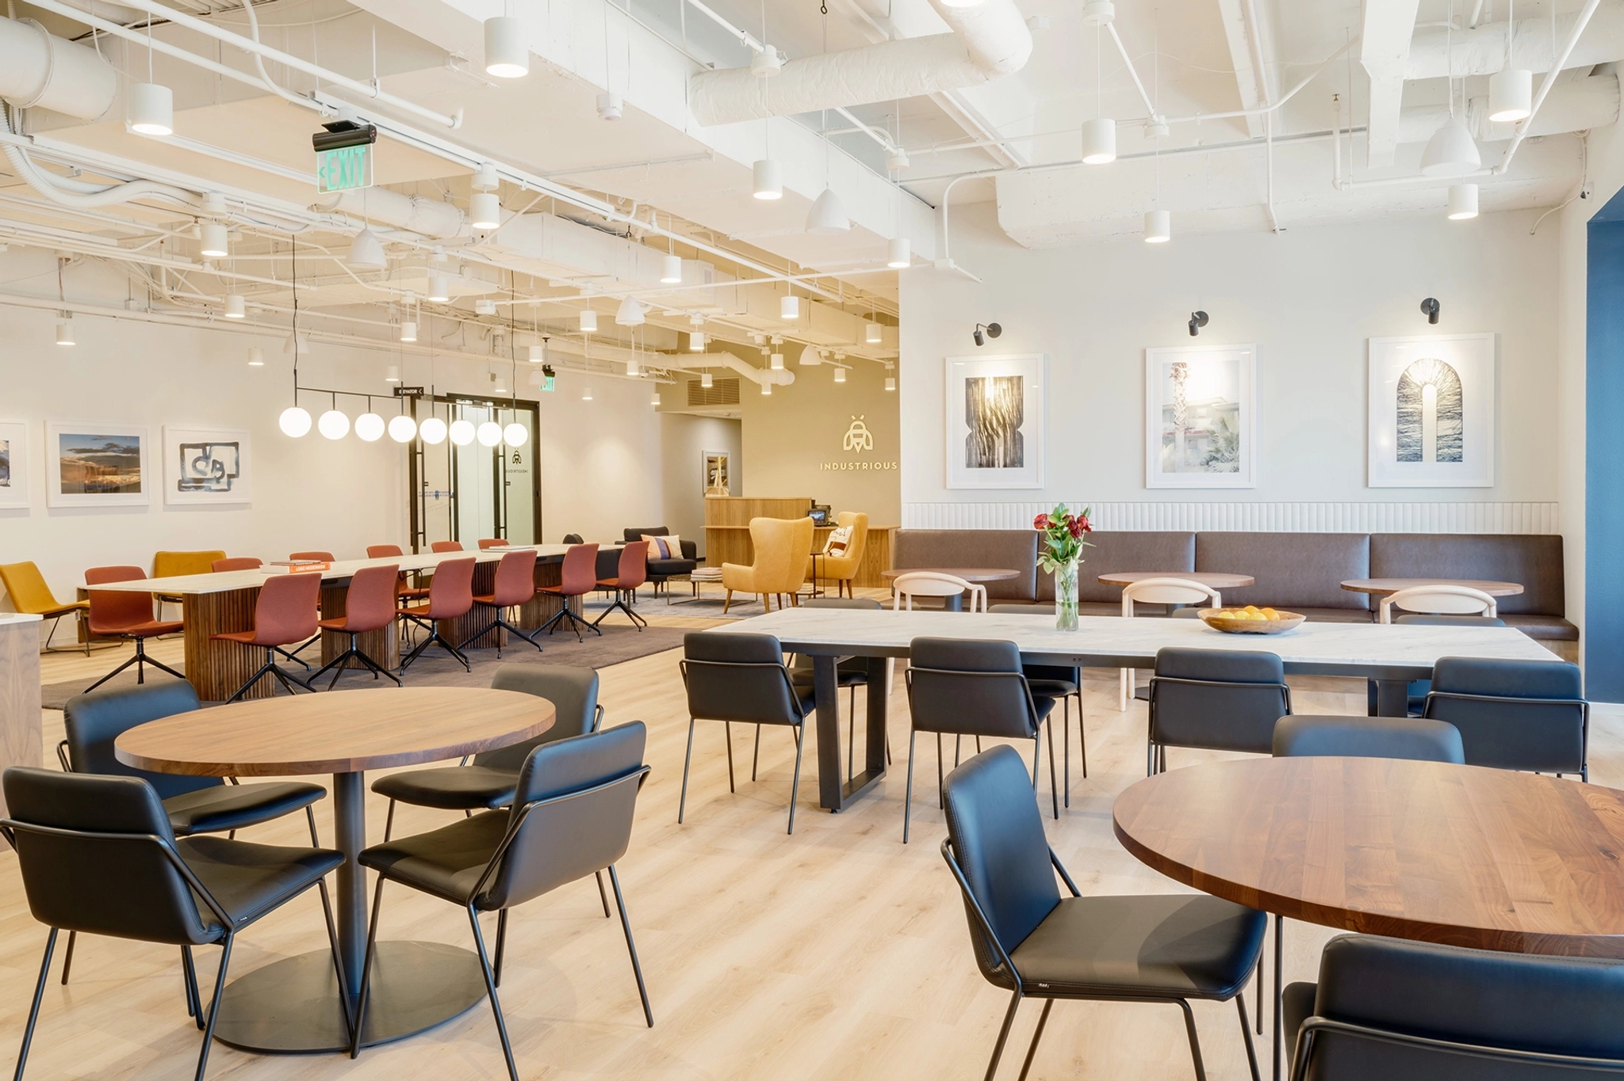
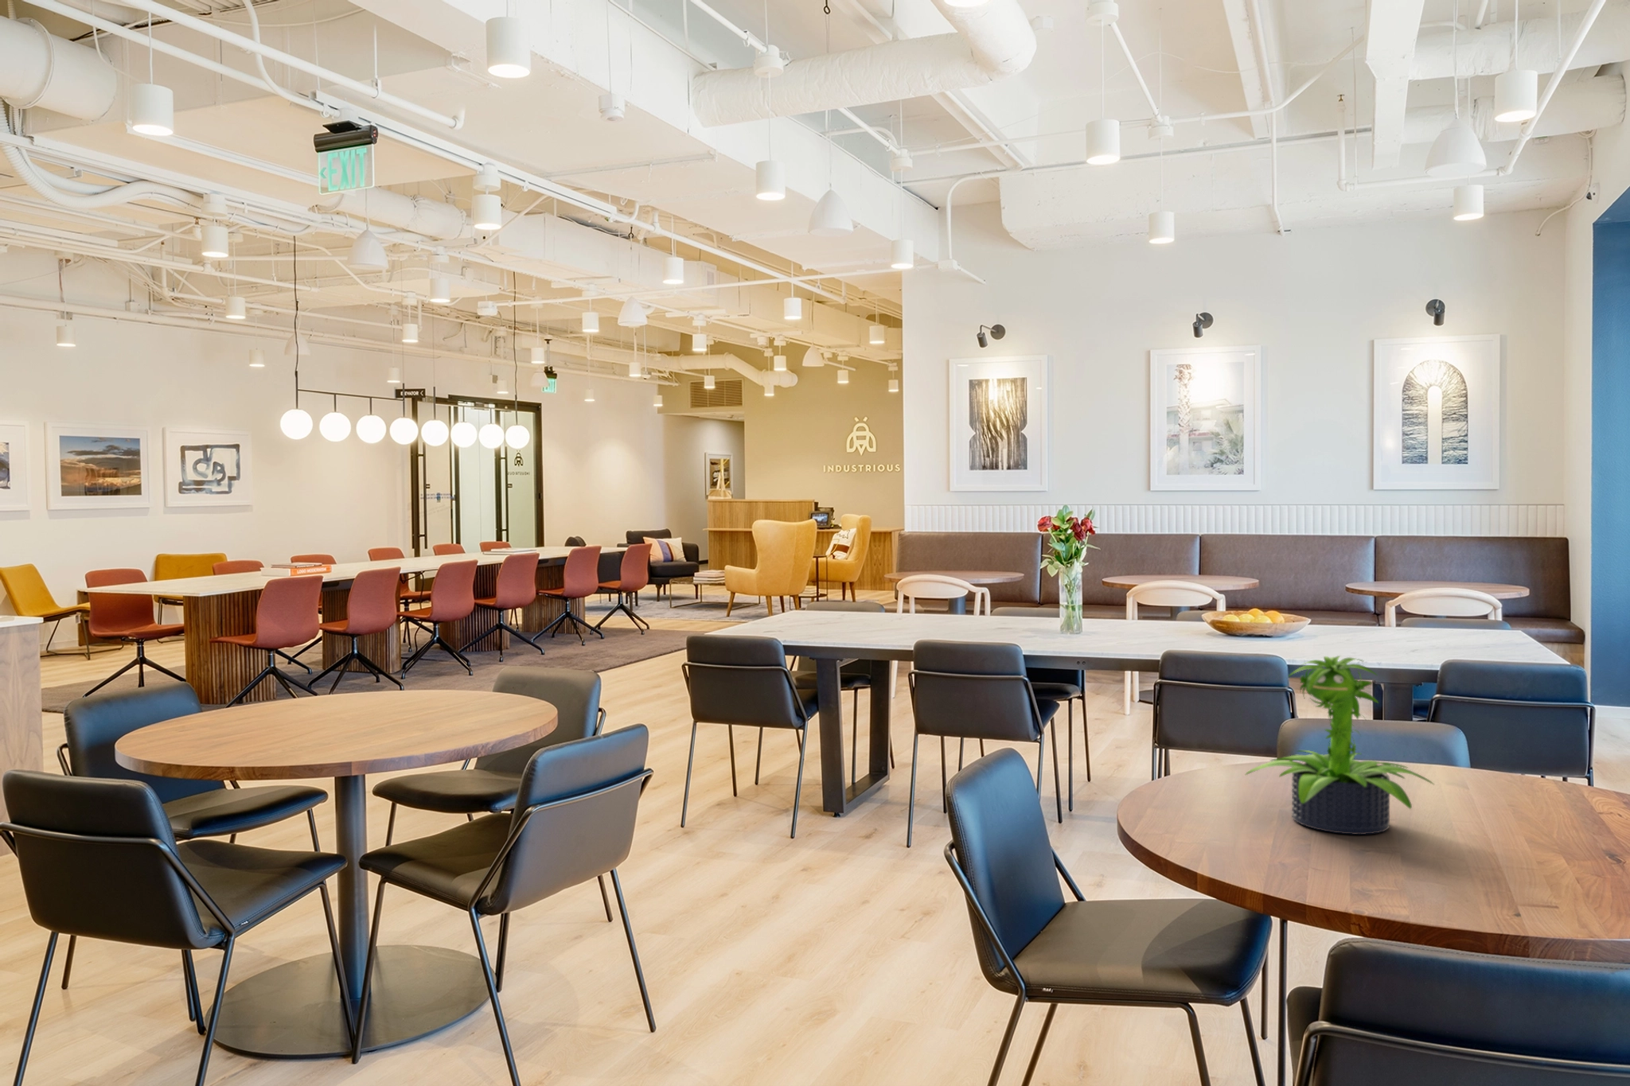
+ potted plant [1245,655,1435,835]
